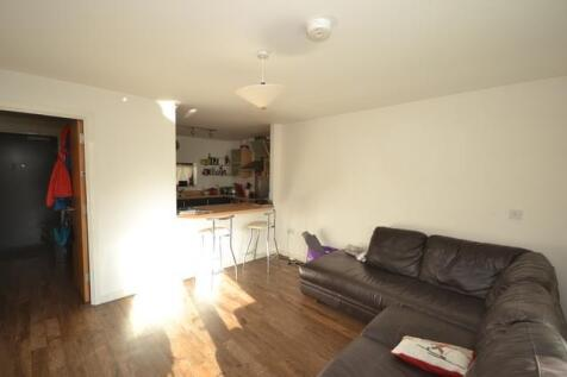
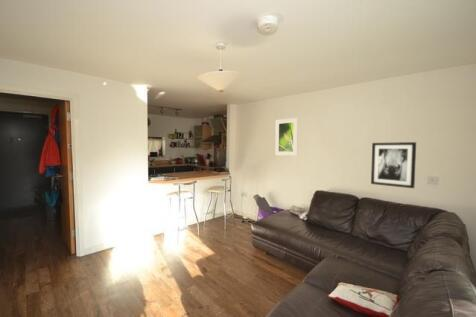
+ wall art [370,141,417,189]
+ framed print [274,117,299,157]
